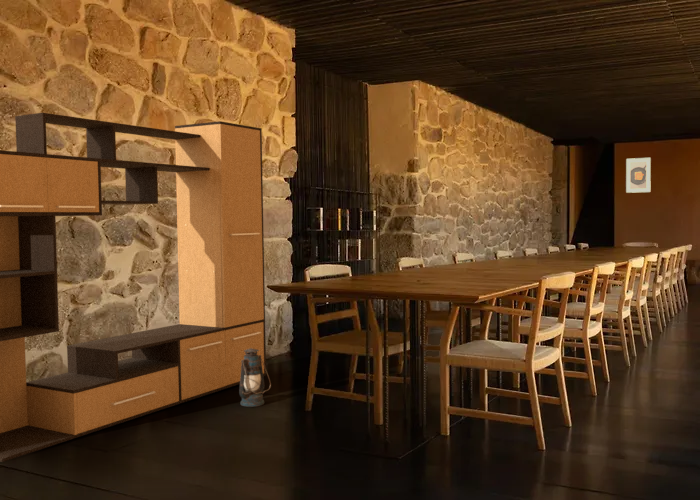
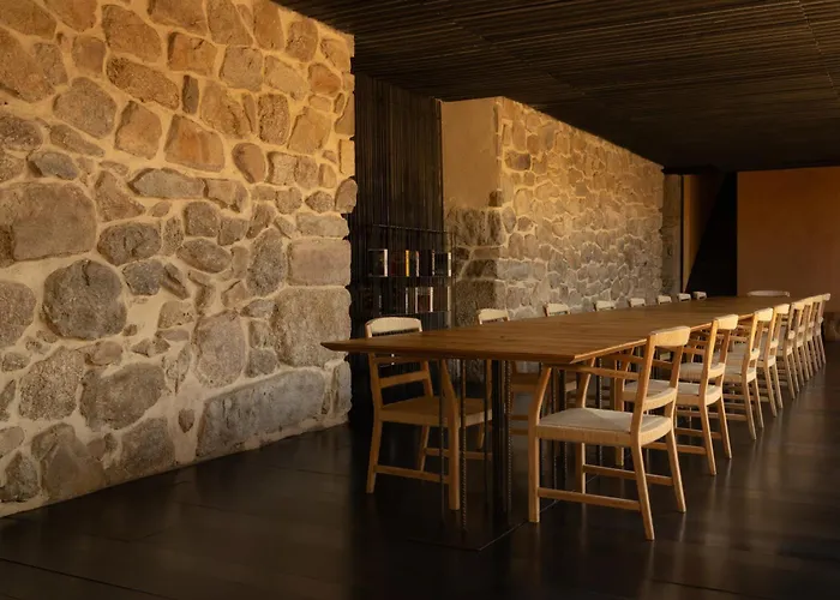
- media console [0,112,267,463]
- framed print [625,157,652,194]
- lantern [238,348,272,408]
